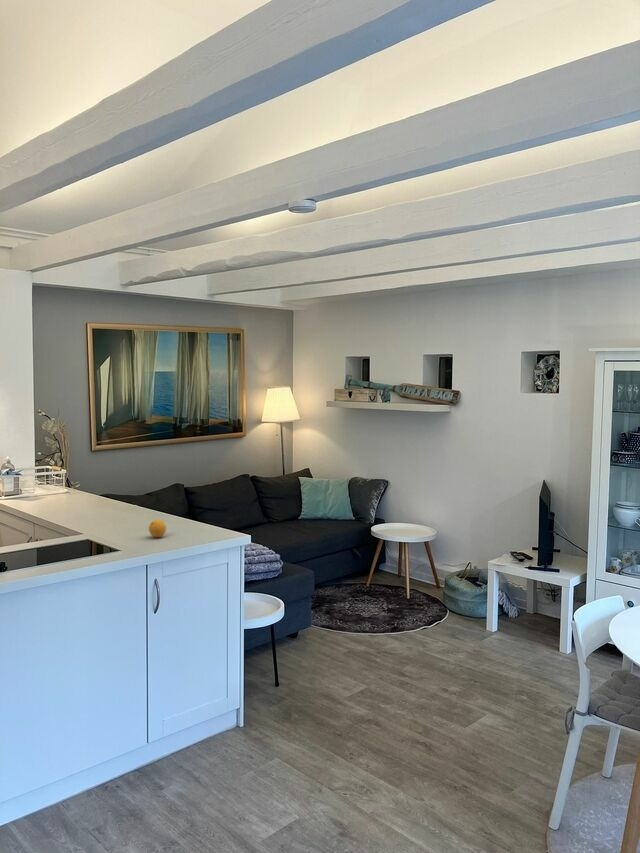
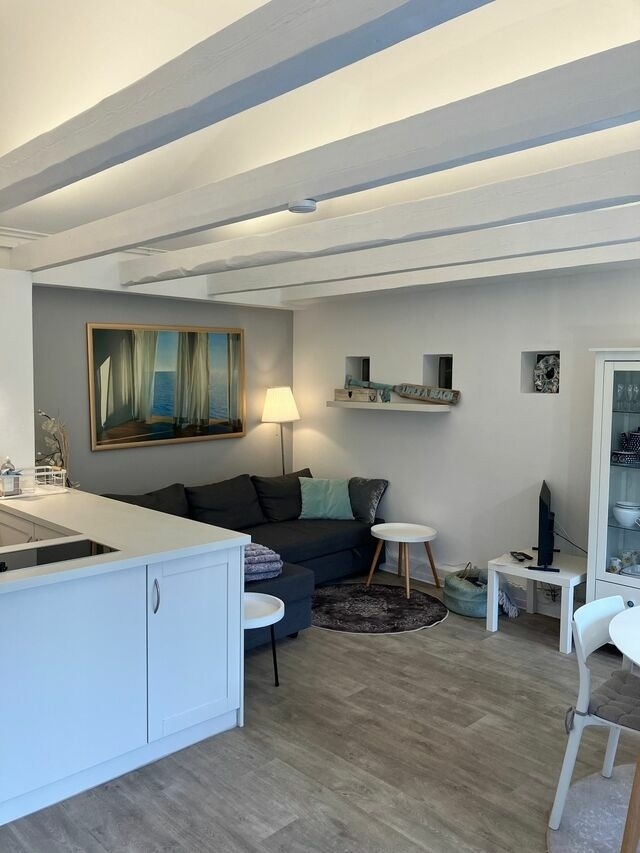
- fruit [148,519,167,538]
